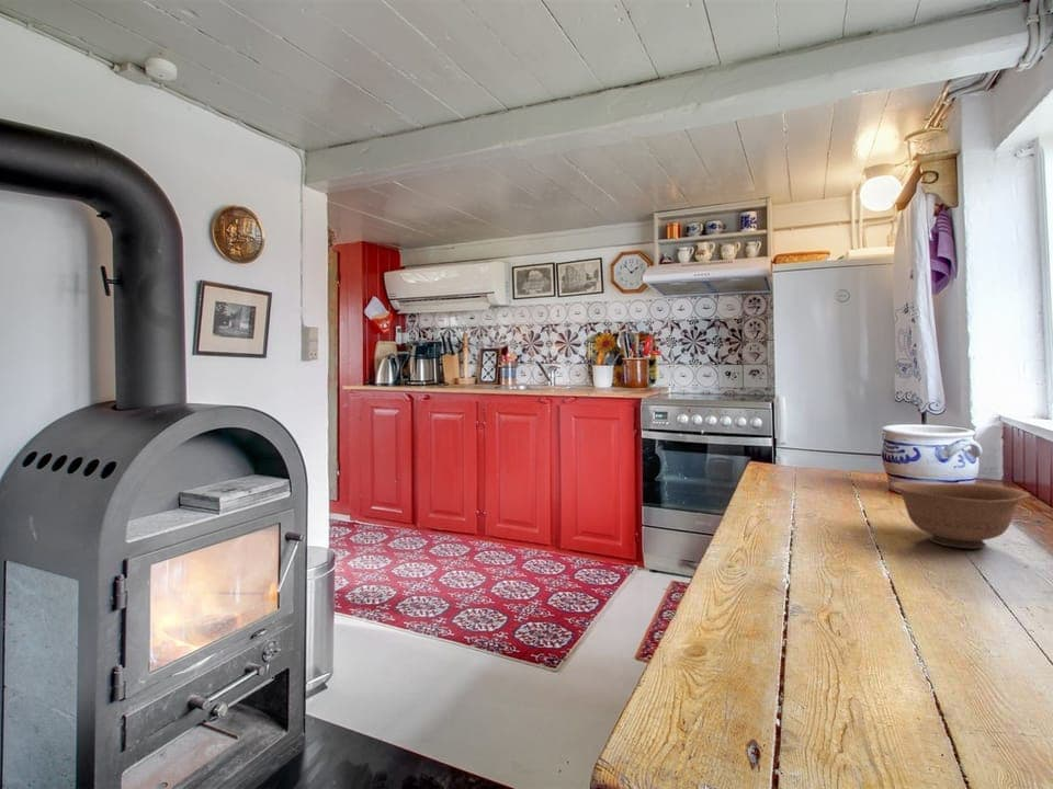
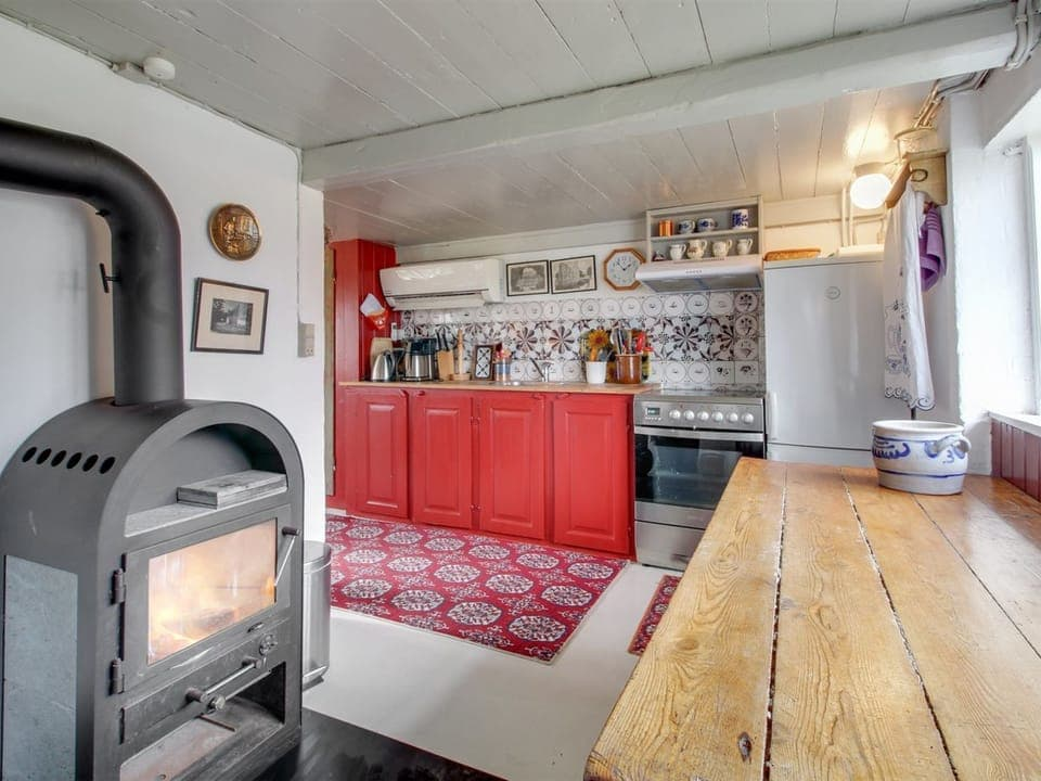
- bowl [888,481,1031,549]
